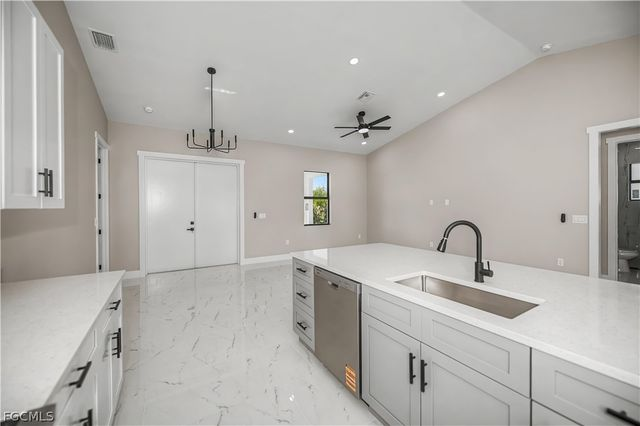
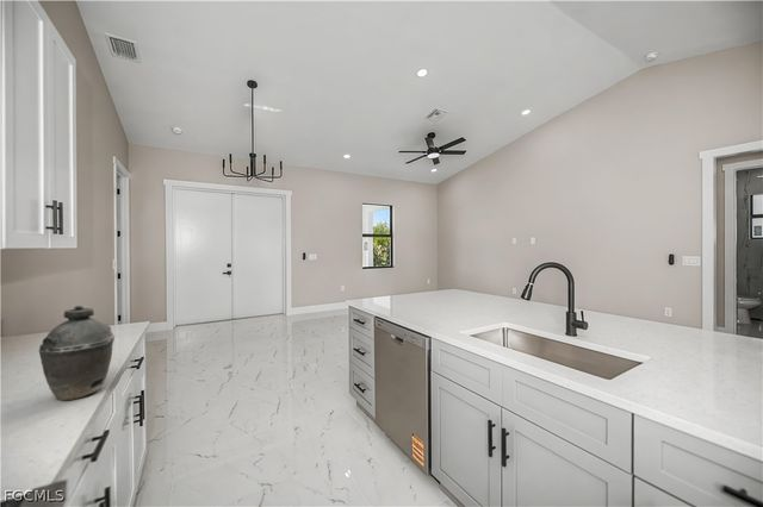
+ kettle [38,305,116,402]
